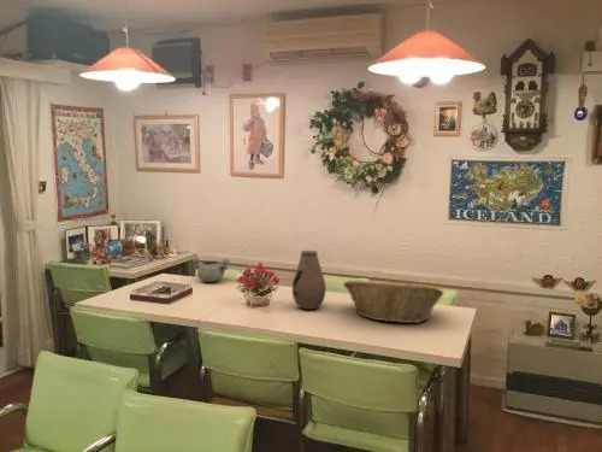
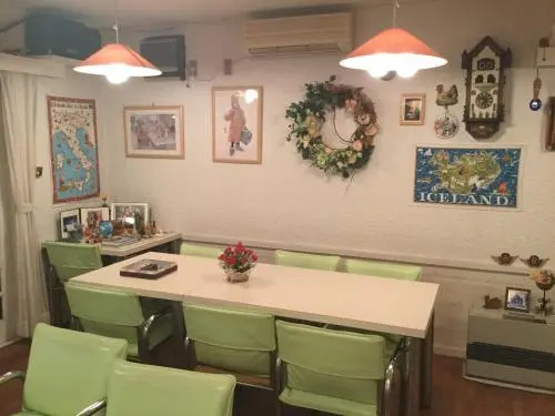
- vase [291,250,327,311]
- decorative bowl [190,257,231,283]
- fruit basket [342,278,445,324]
